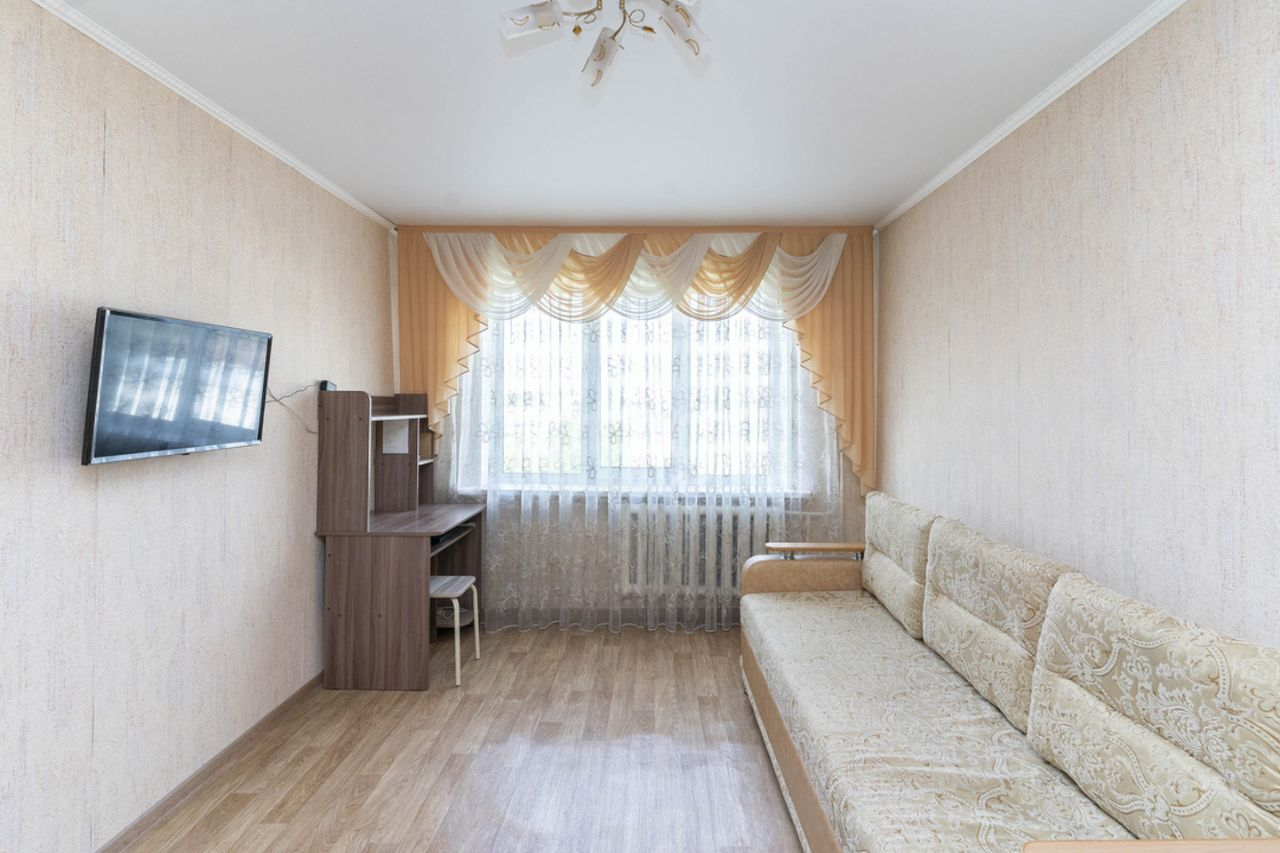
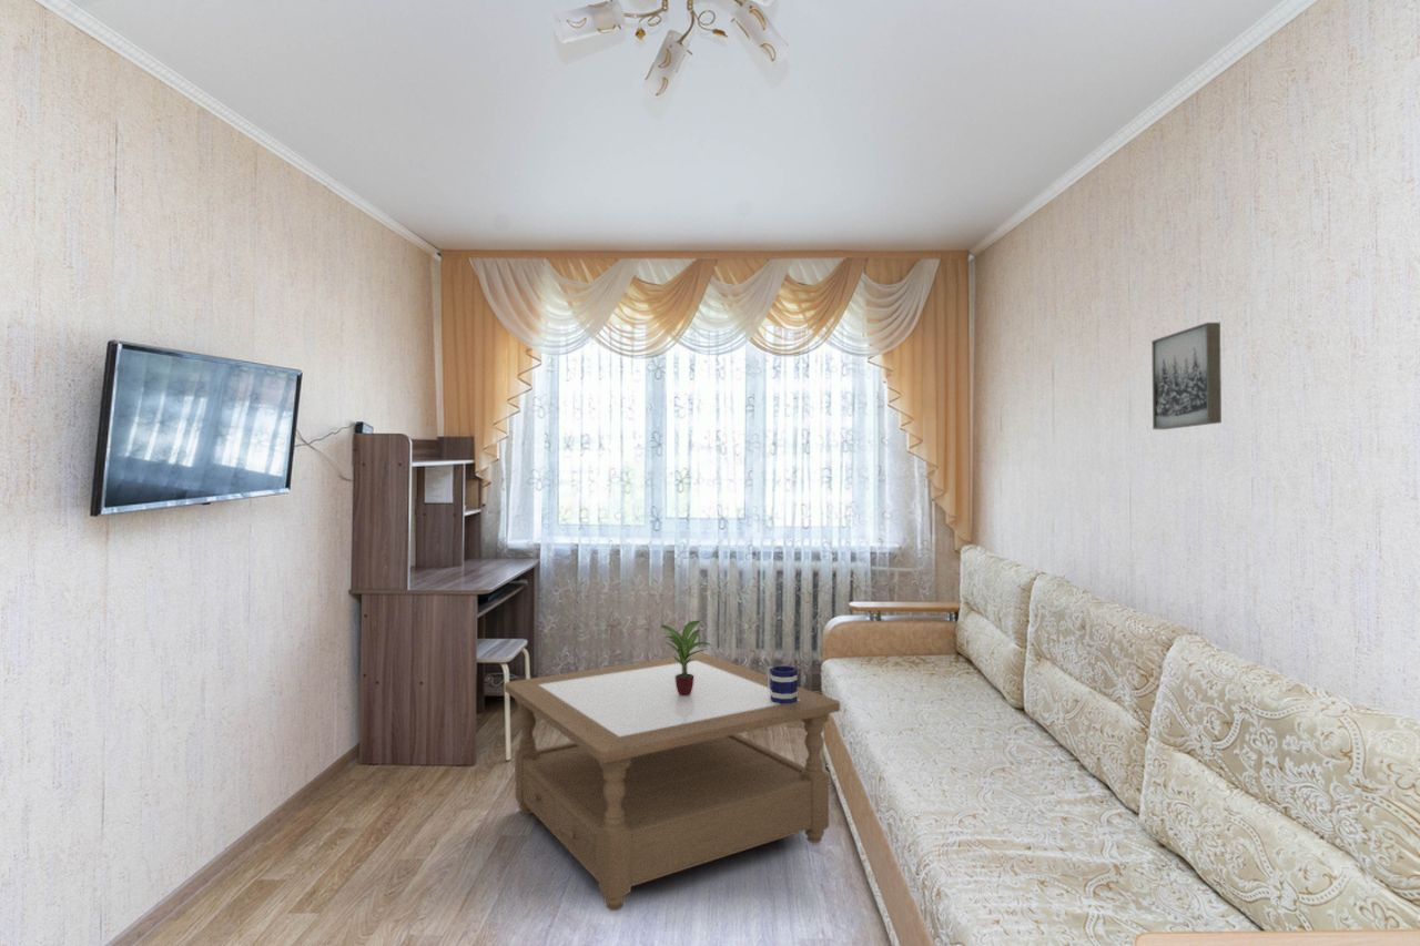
+ coffee table [504,652,841,912]
+ wall art [1150,322,1223,430]
+ mug [767,664,799,704]
+ potted plant [660,620,712,696]
